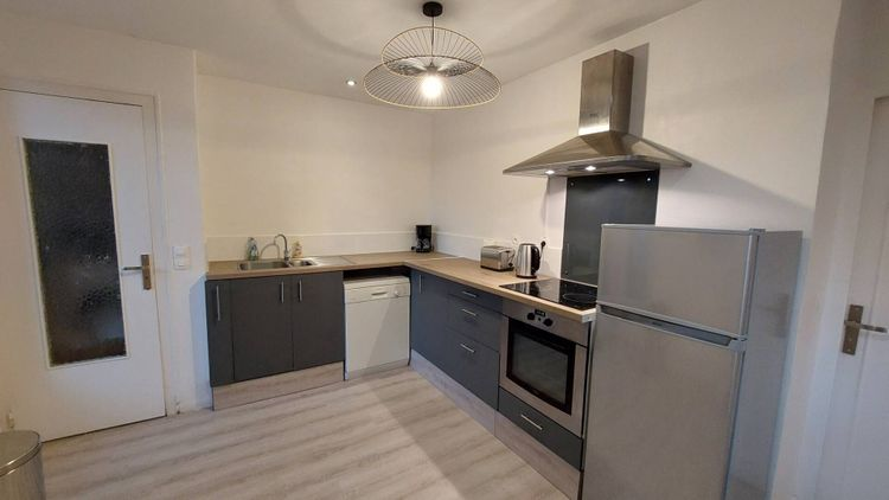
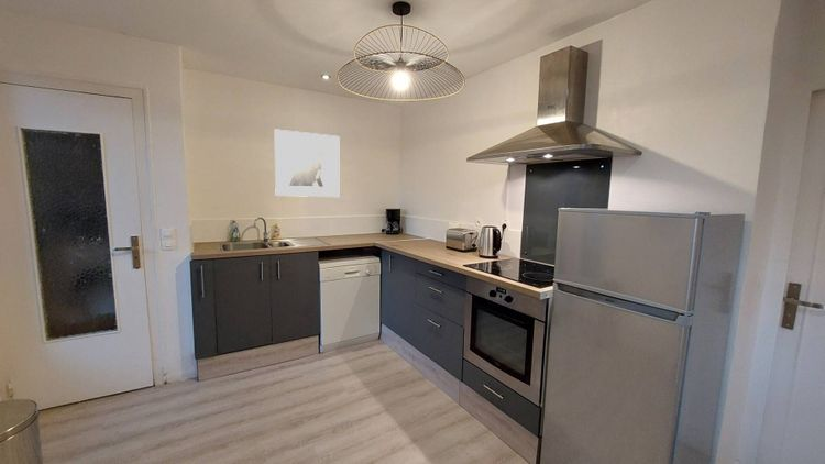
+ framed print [274,129,340,198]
